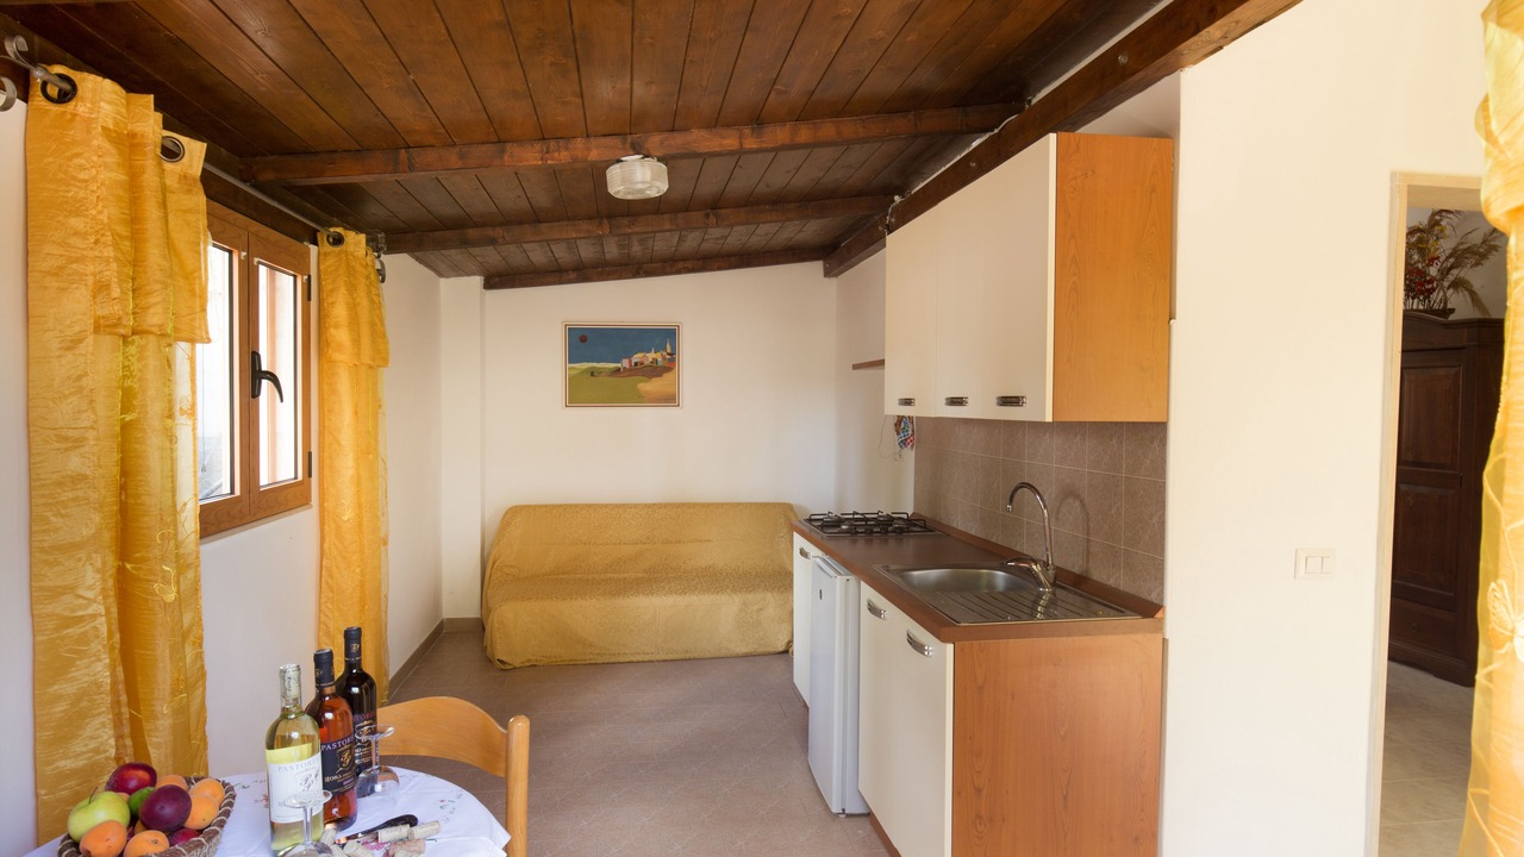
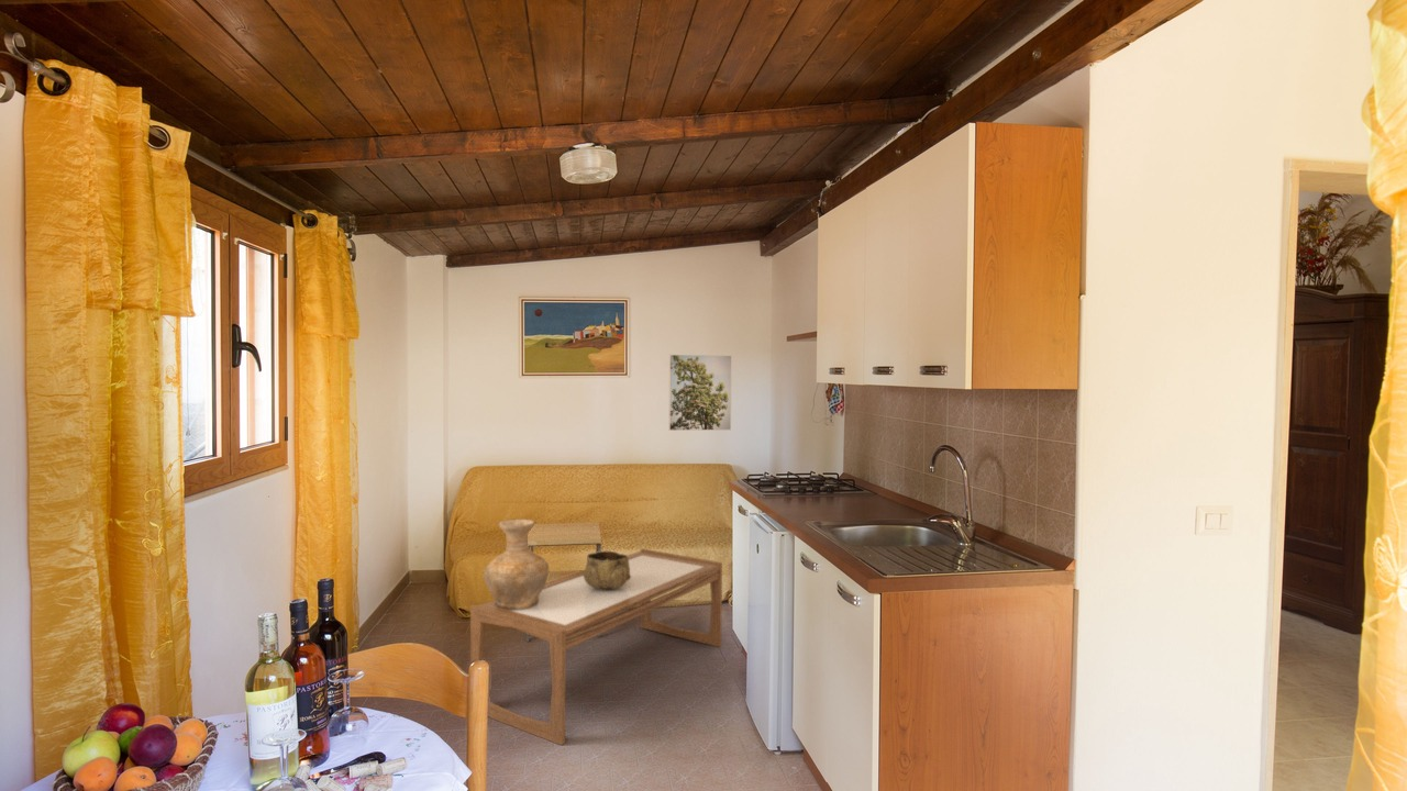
+ side table [525,522,602,643]
+ decorative bowl [584,550,631,591]
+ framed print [668,354,733,432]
+ coffee table [469,548,723,746]
+ vase [484,517,550,610]
